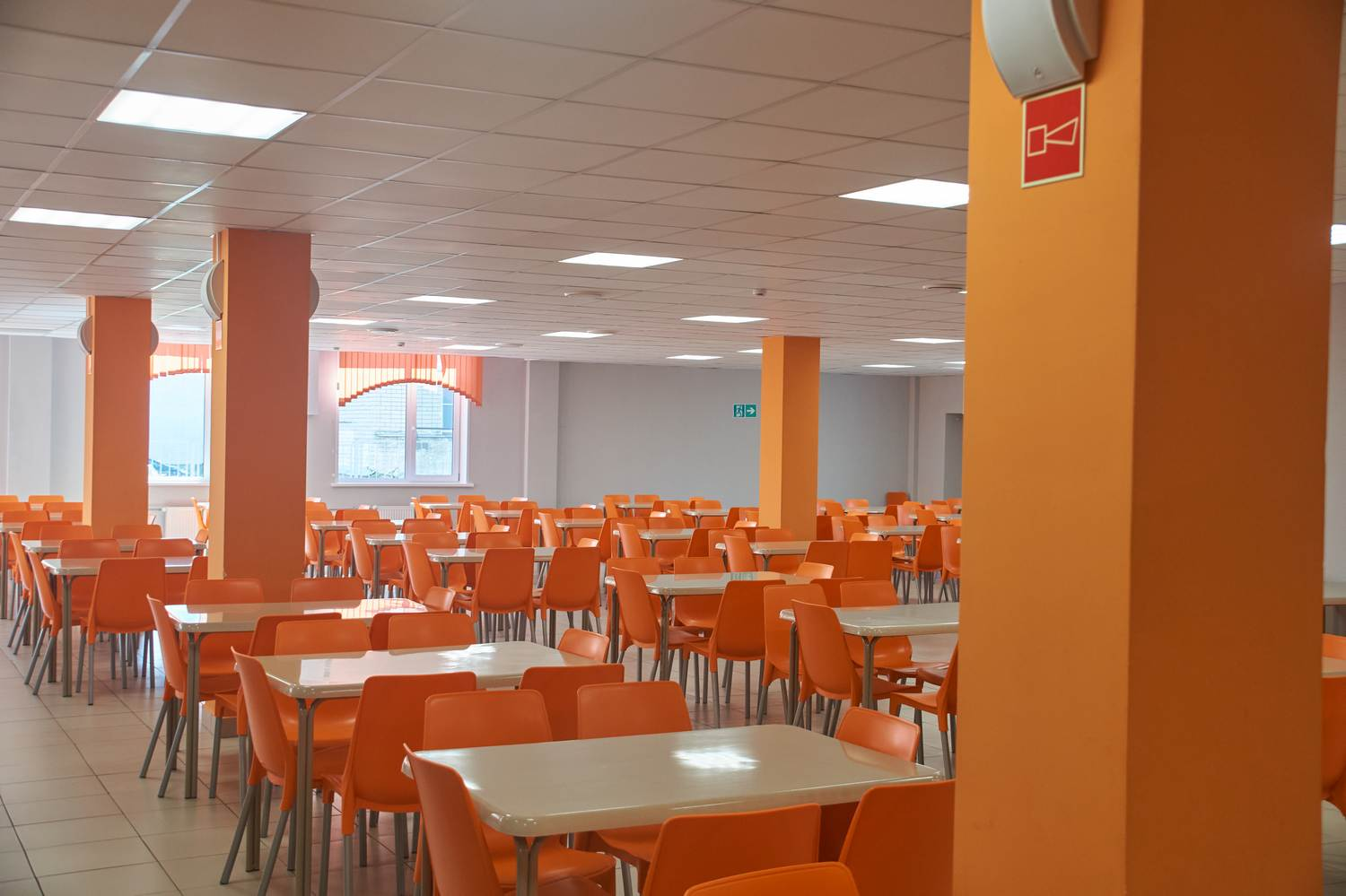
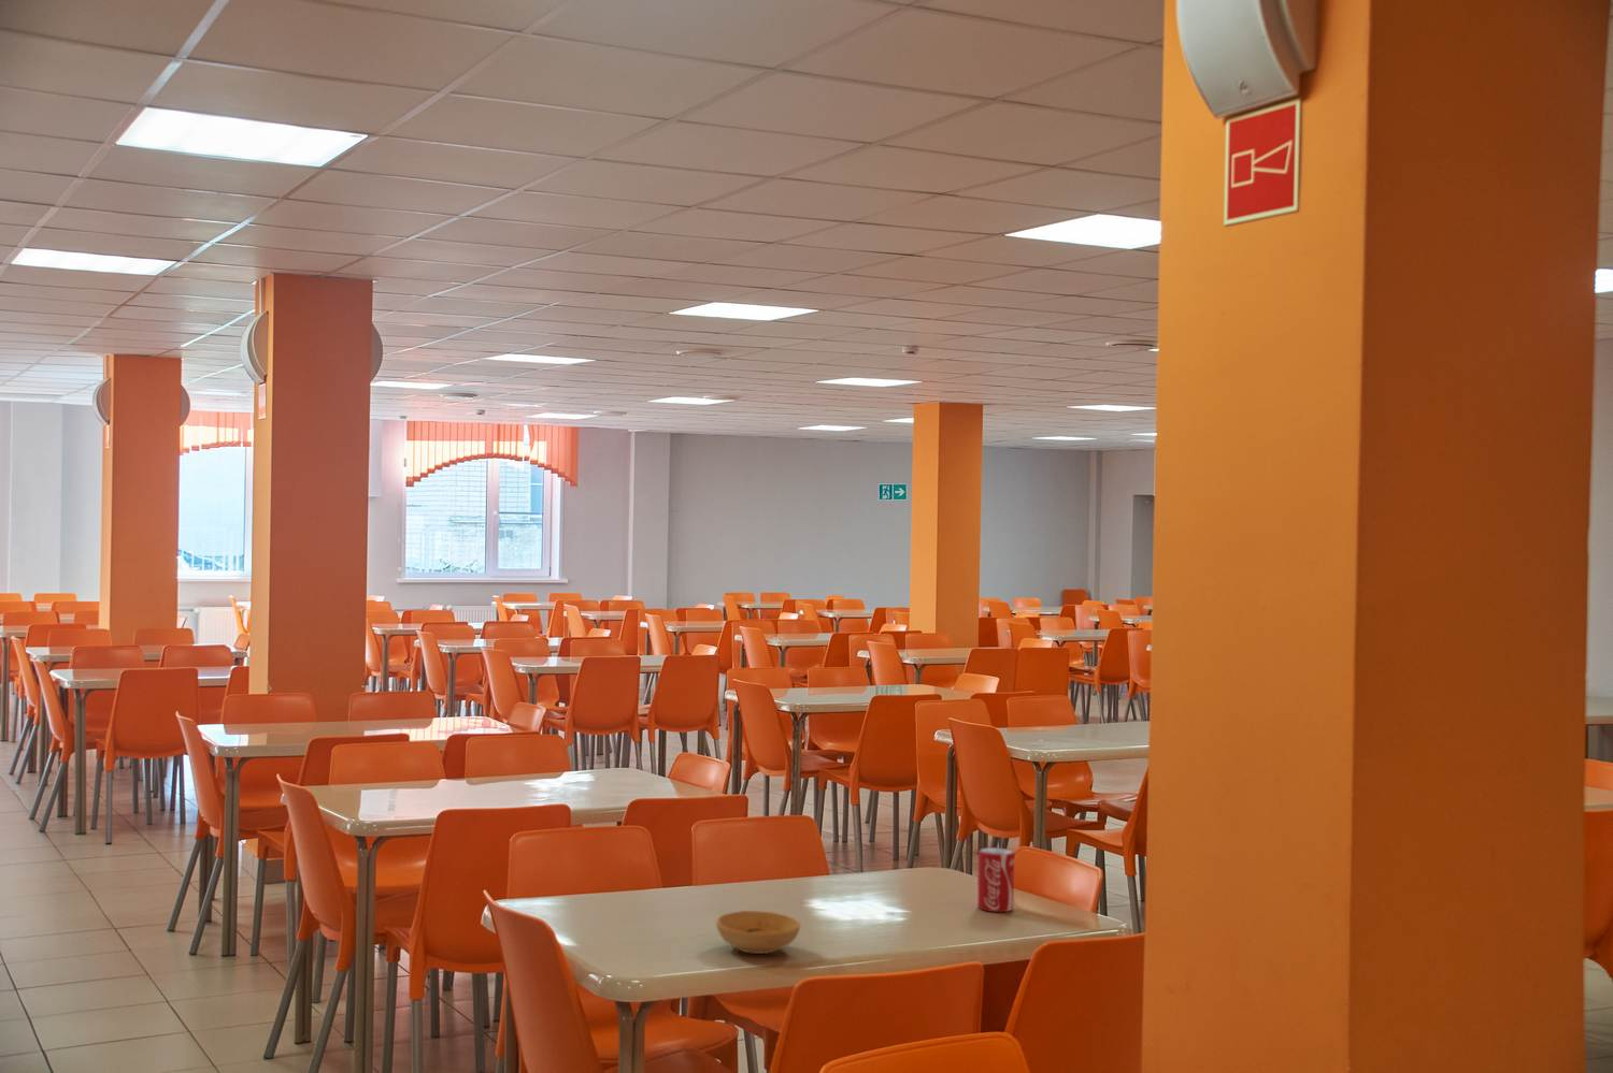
+ beverage can [977,847,1016,913]
+ bowl [715,910,802,954]
